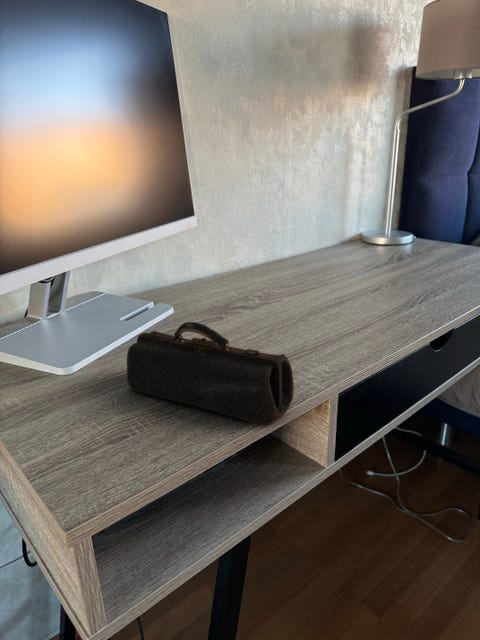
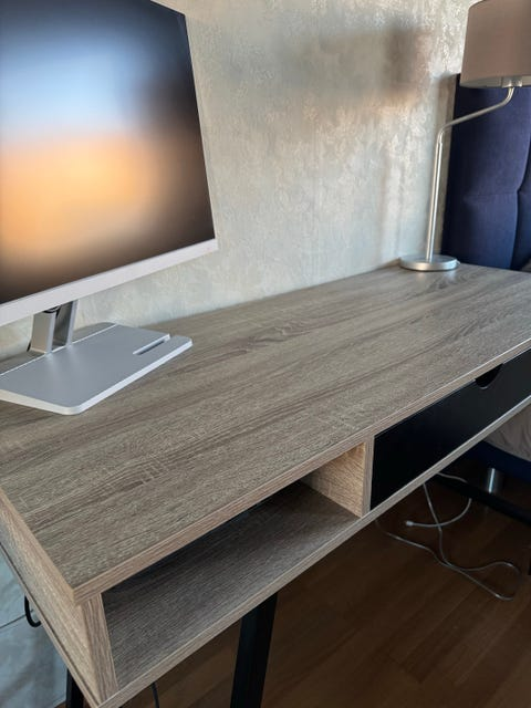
- pencil case [126,321,295,427]
